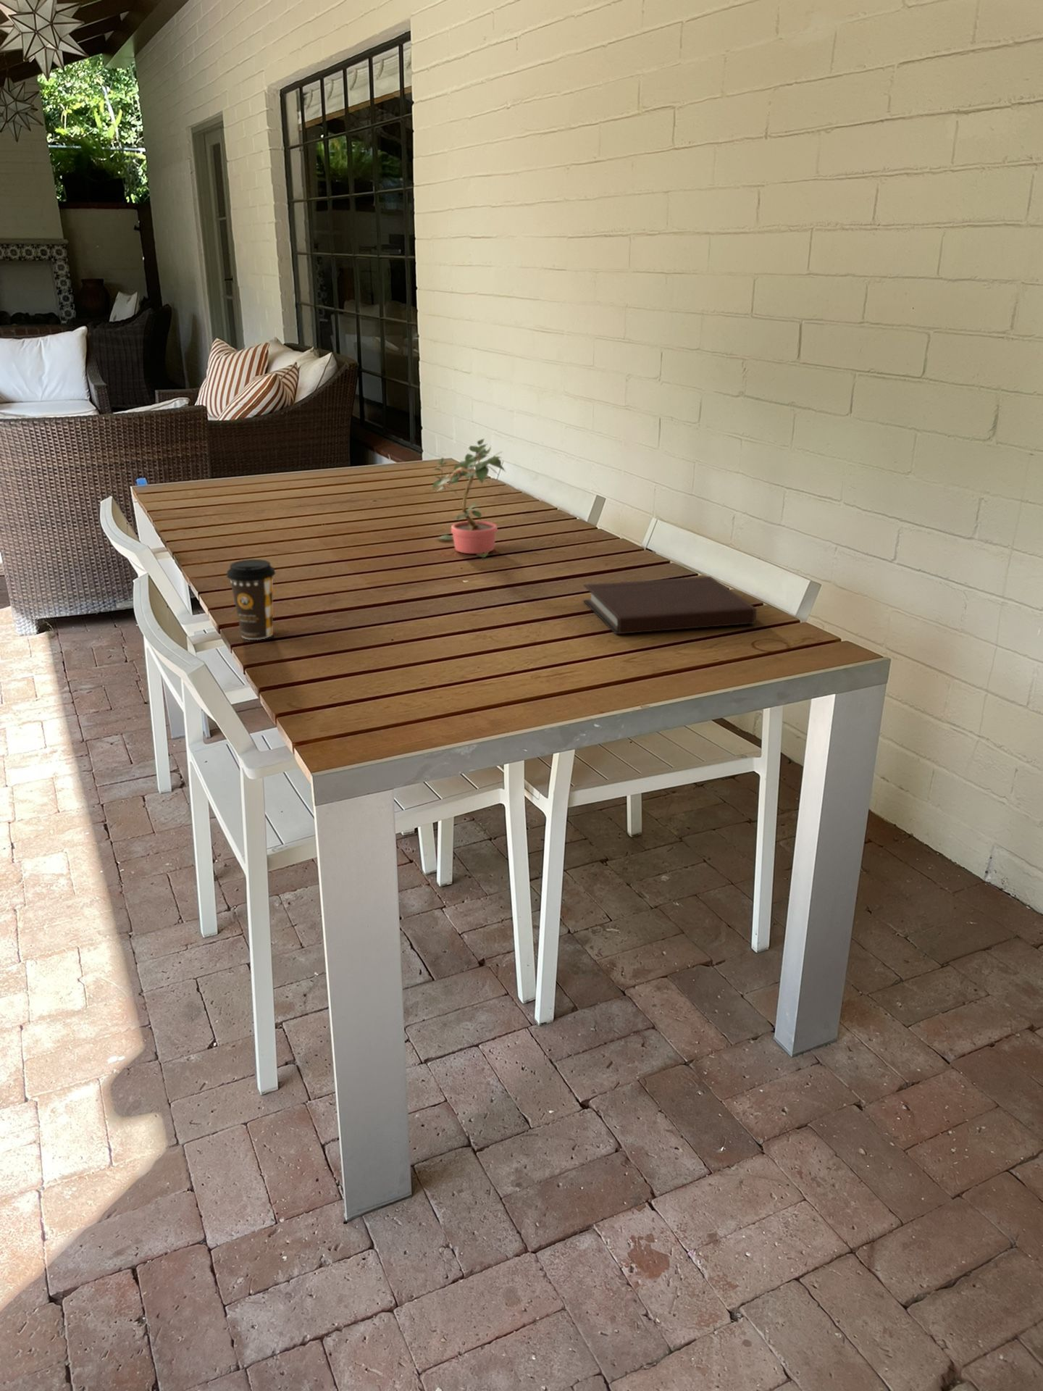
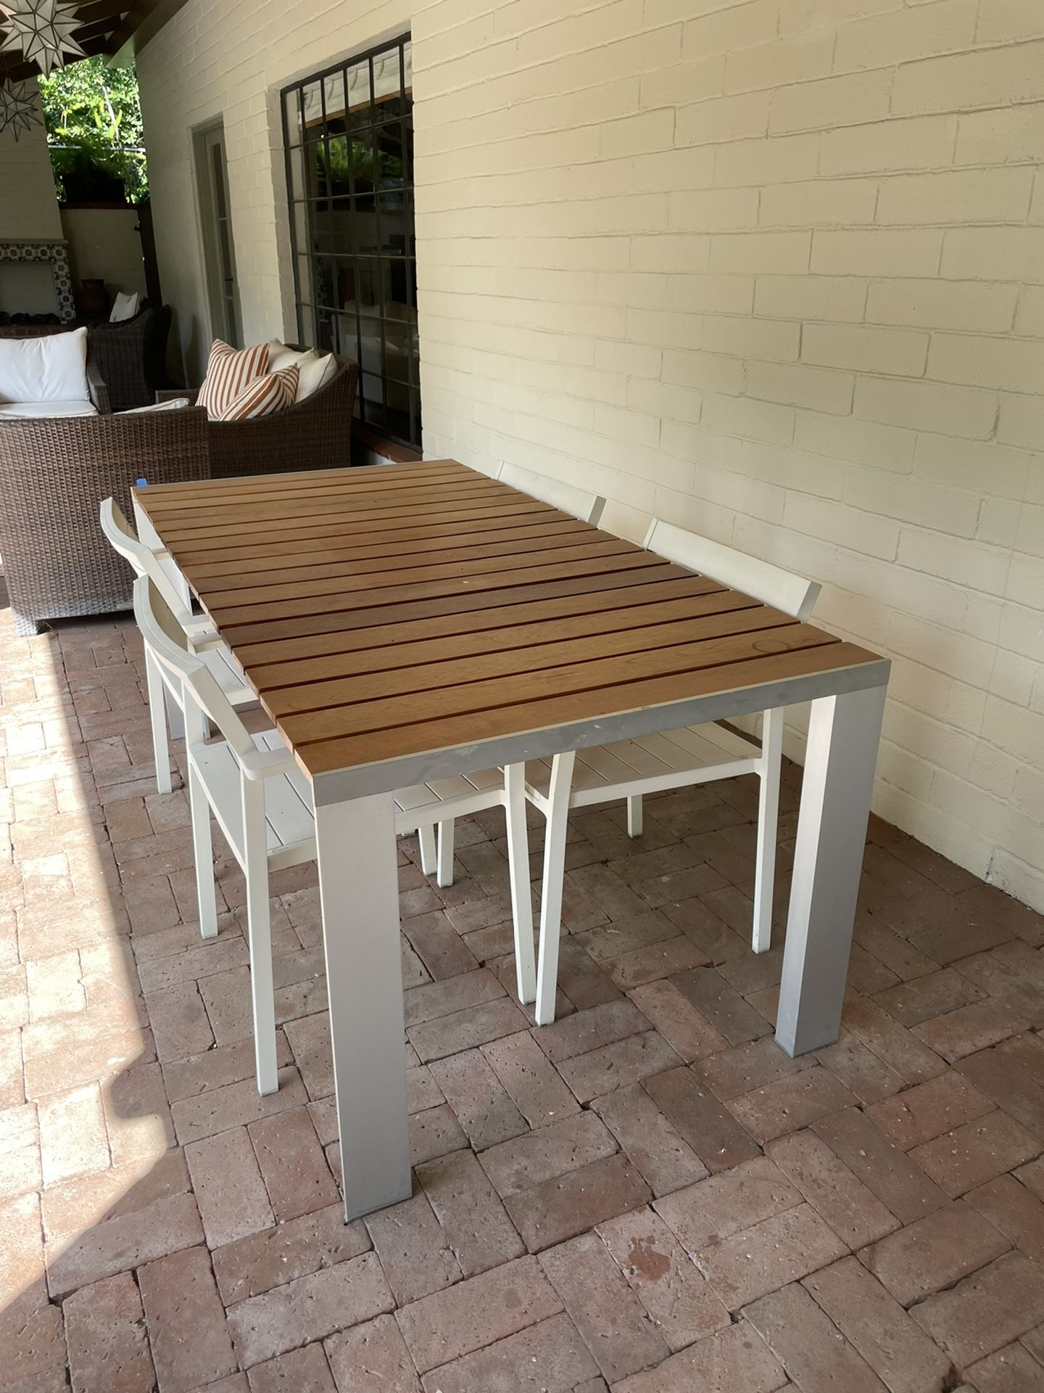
- coffee cup [226,559,276,641]
- notebook [583,576,757,634]
- potted plant [431,438,506,559]
